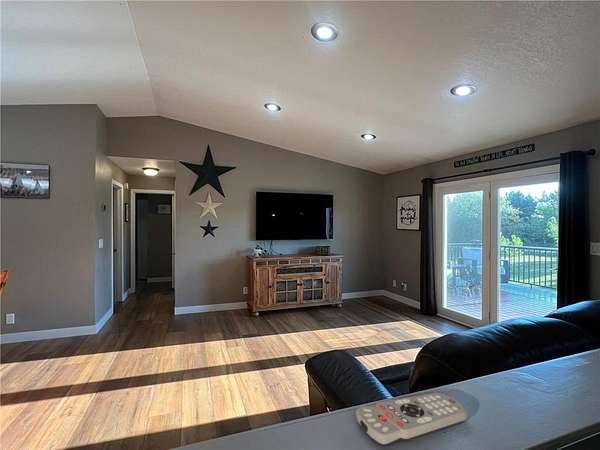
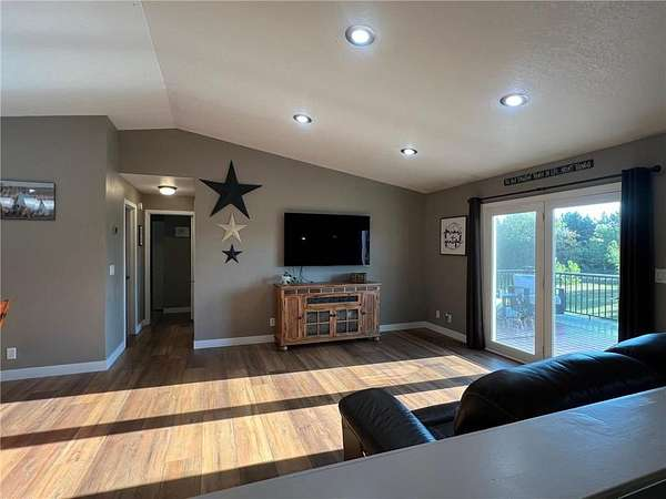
- remote control [355,392,468,447]
